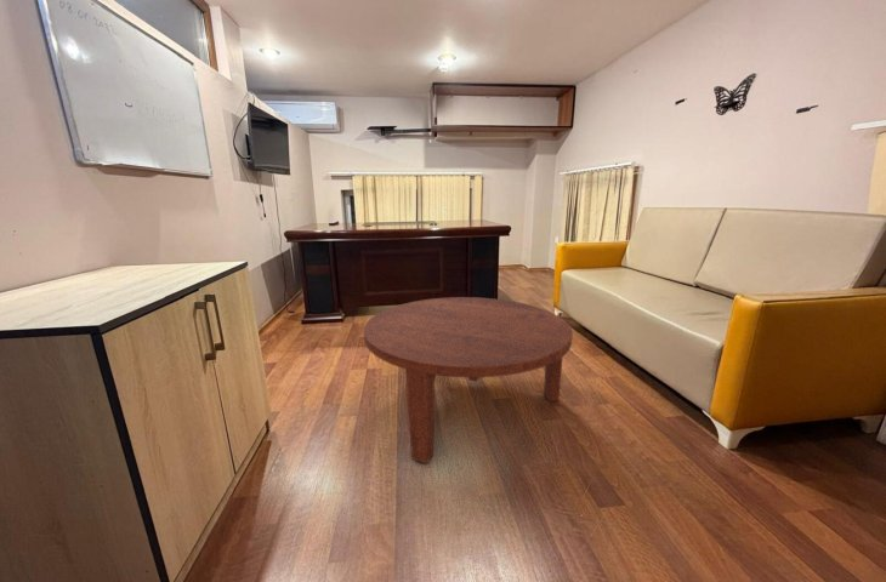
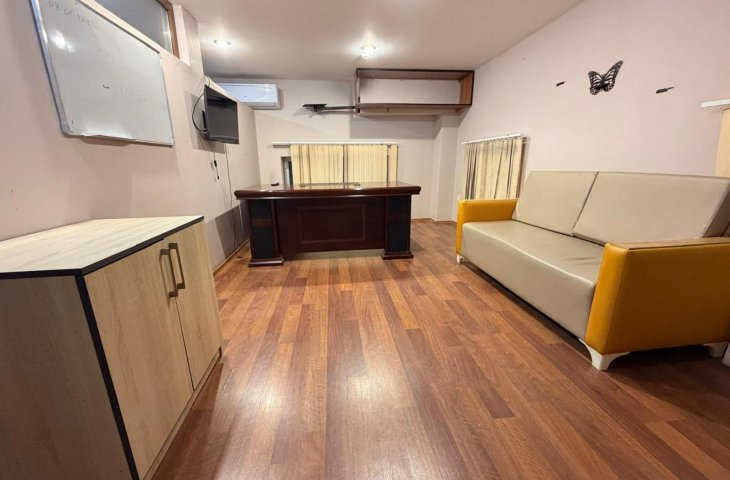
- coffee table [363,296,574,464]
